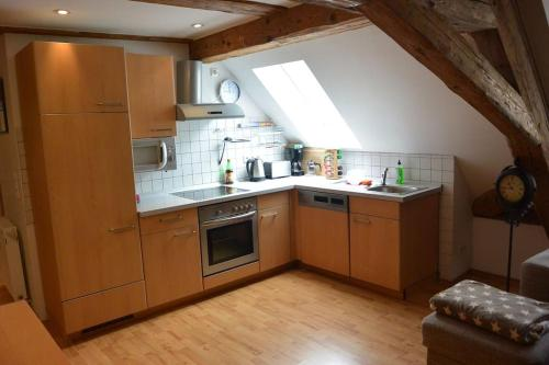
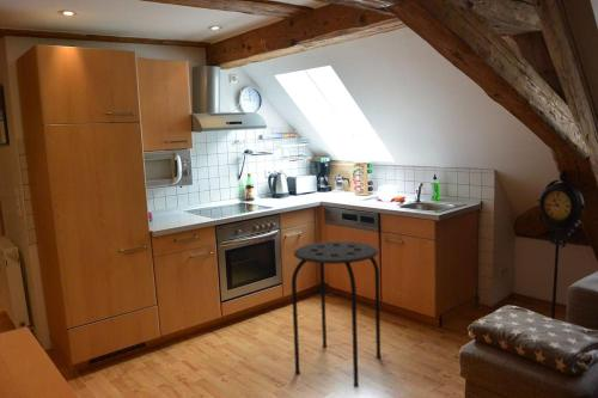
+ stool [291,240,382,388]
